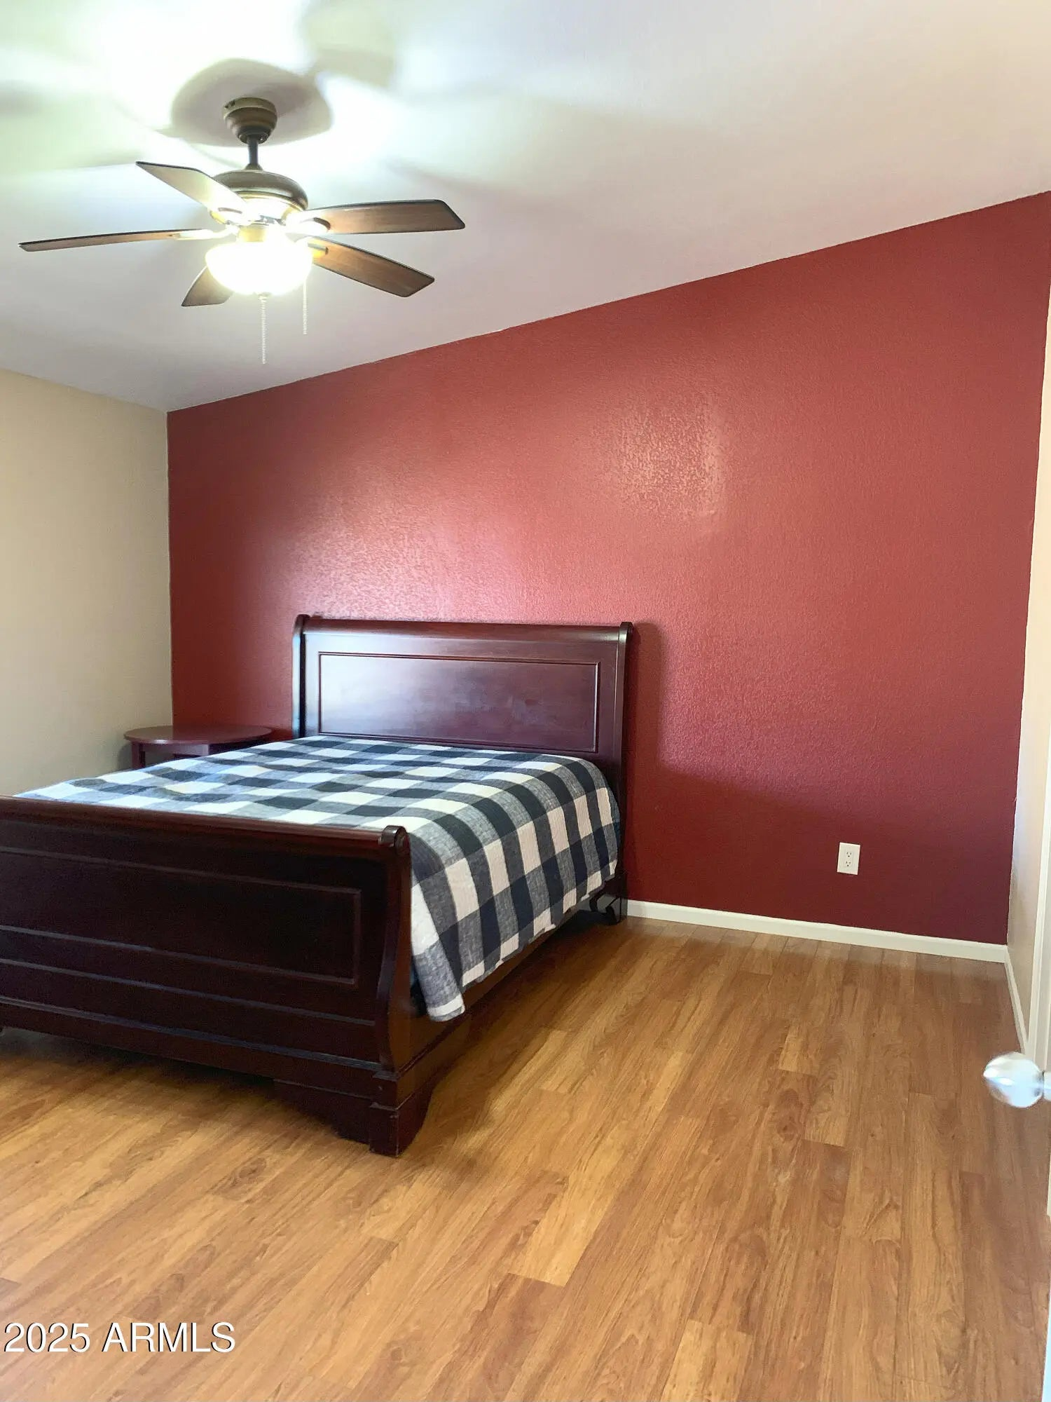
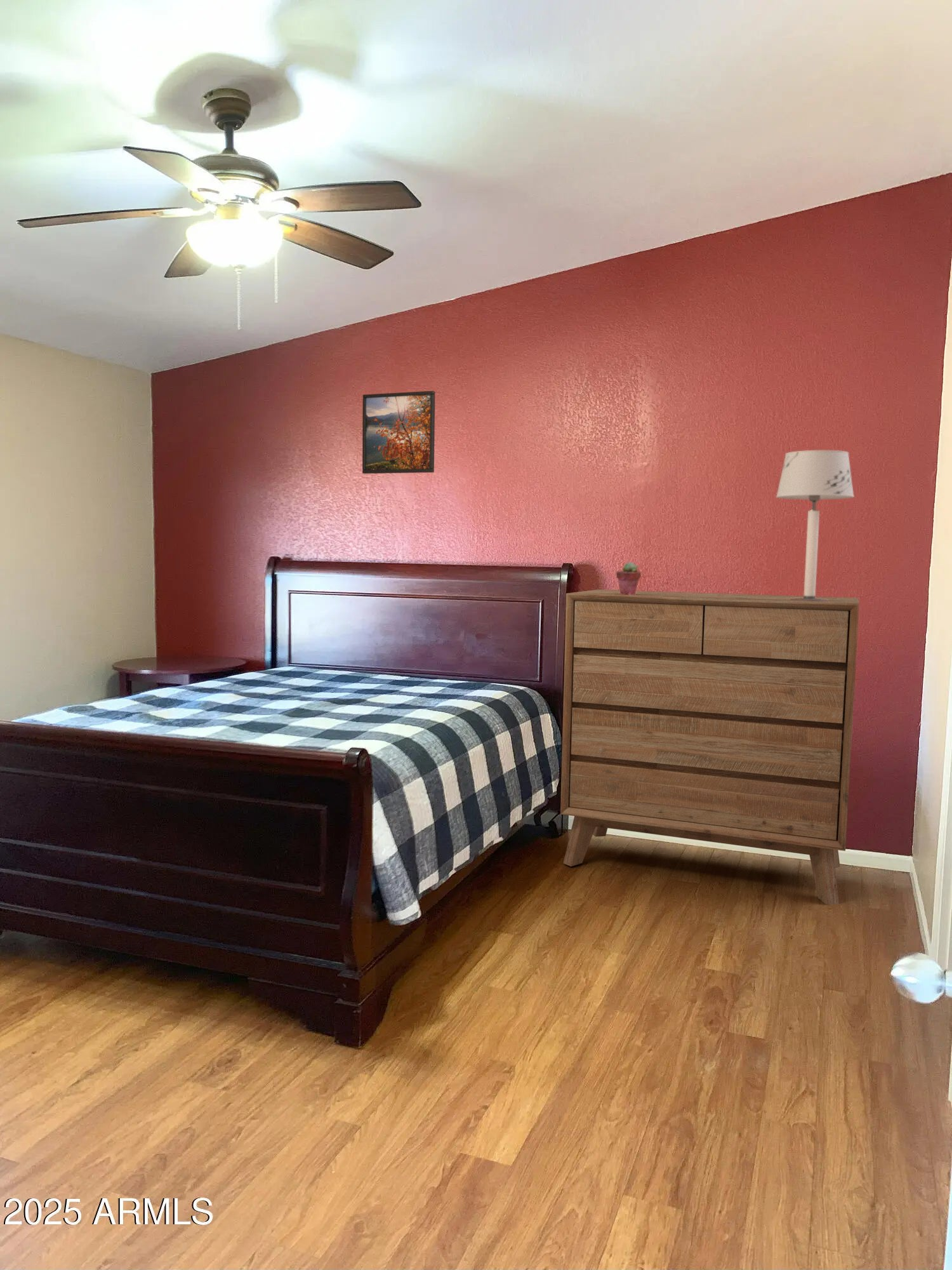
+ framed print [362,391,435,474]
+ dresser [560,589,860,906]
+ potted succulent [616,561,642,595]
+ table lamp [776,450,855,601]
